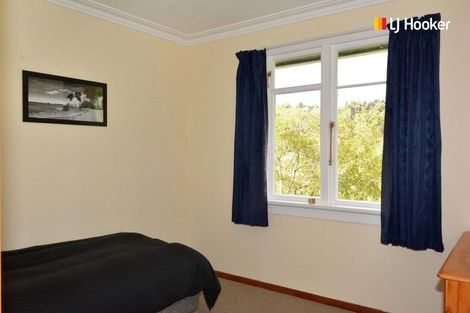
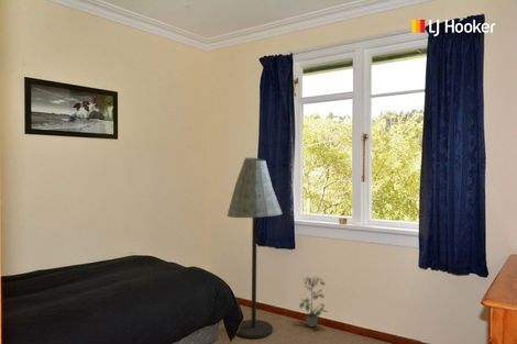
+ floor lamp [226,156,283,340]
+ potted plant [298,276,329,328]
